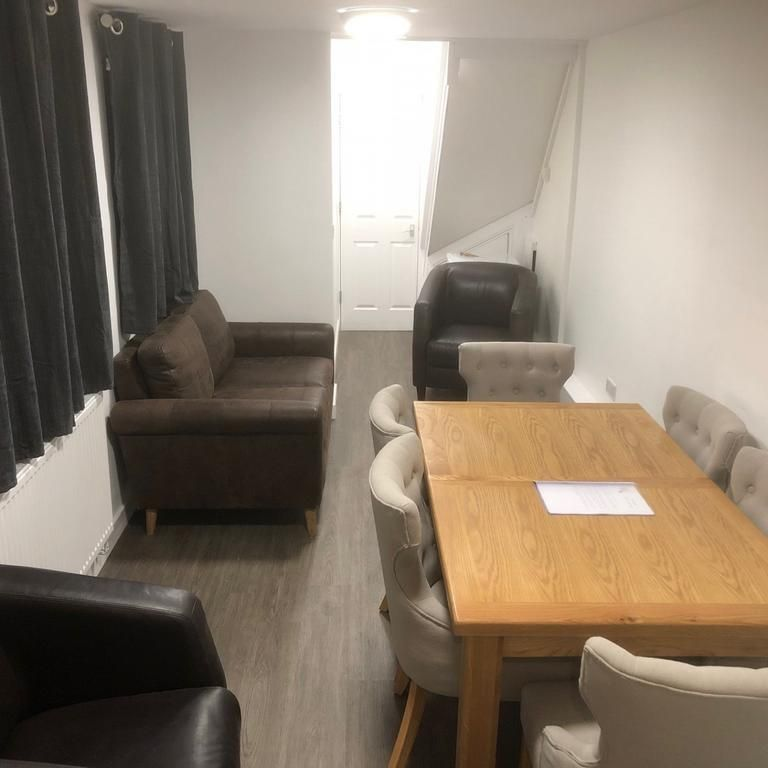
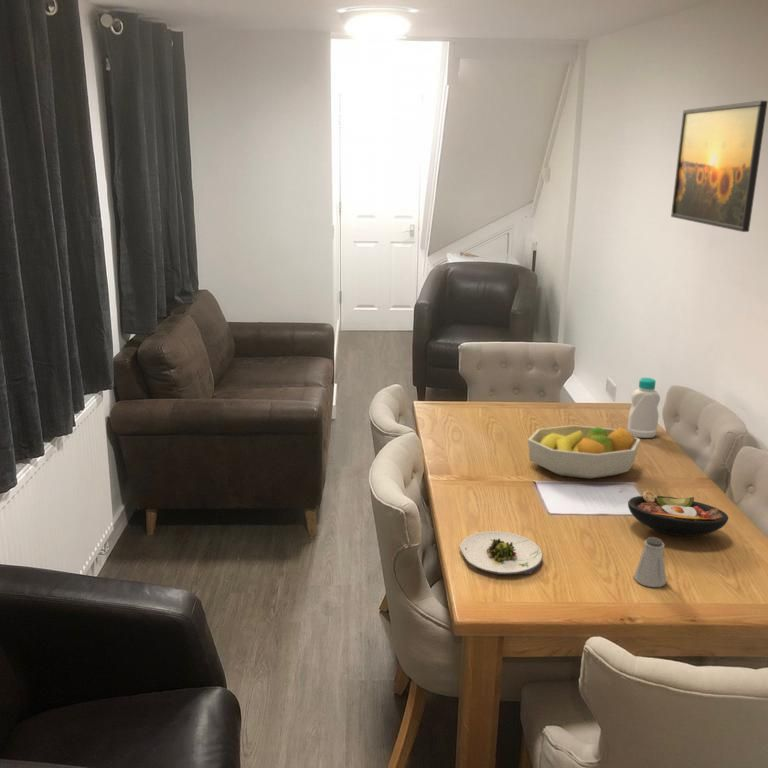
+ saltshaker [633,536,667,588]
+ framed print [670,100,768,233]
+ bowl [627,490,730,537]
+ fruit bowl [527,424,641,480]
+ salad plate [458,530,544,576]
+ bottle [627,377,661,439]
